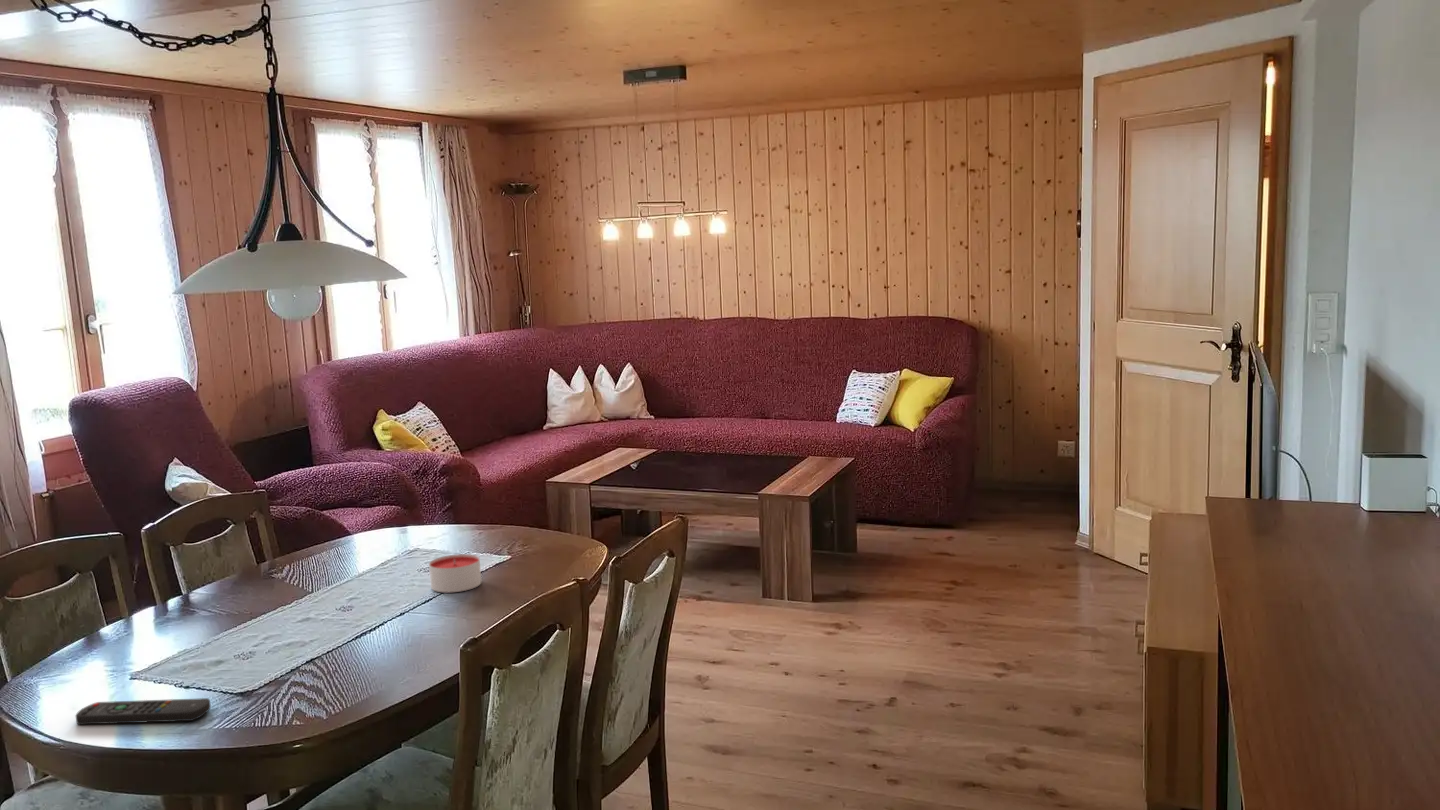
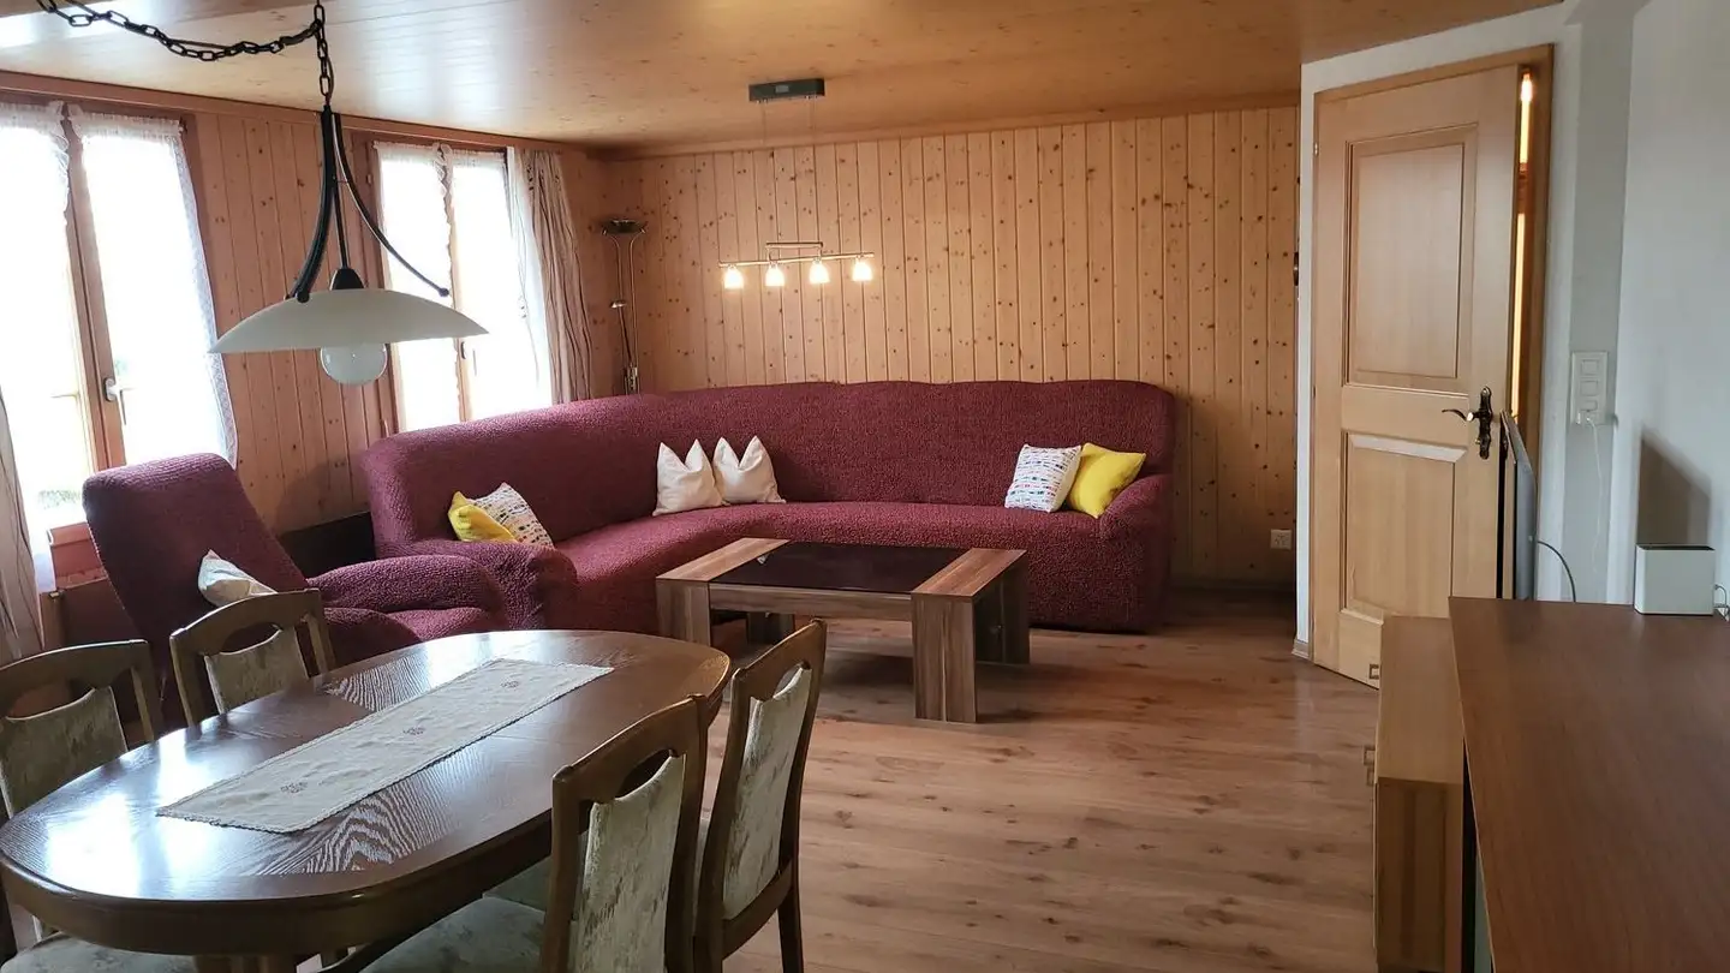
- candle [428,553,482,593]
- remote control [74,697,212,726]
